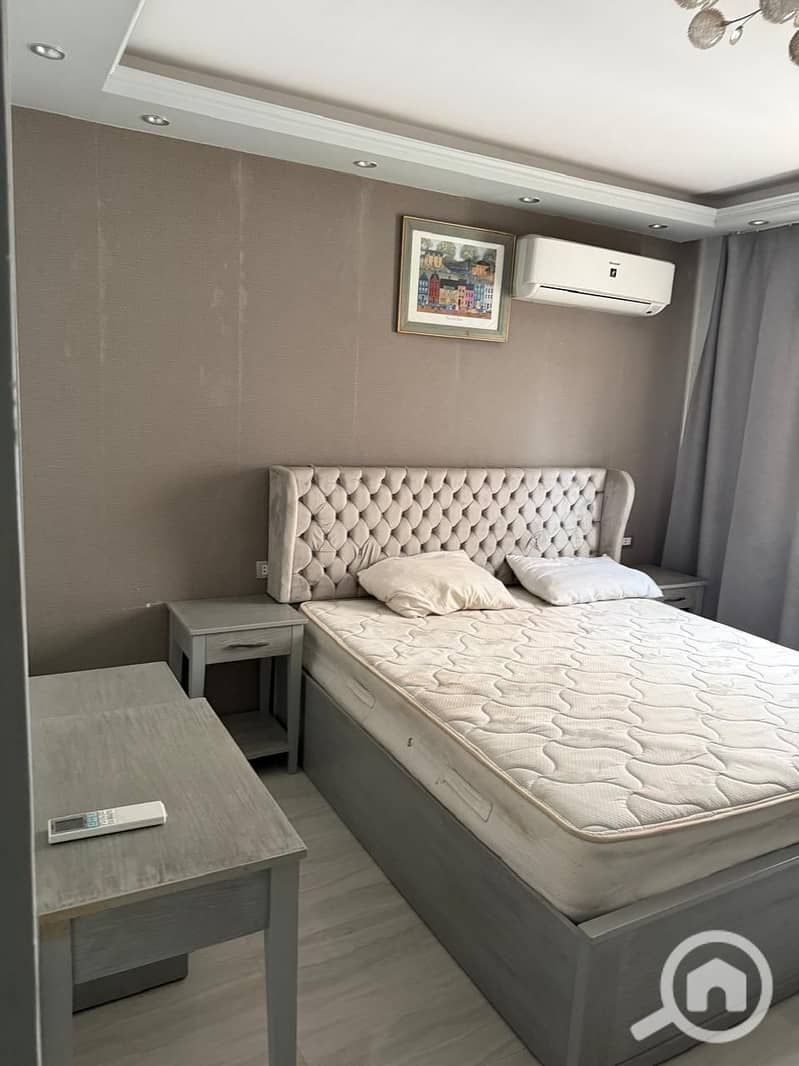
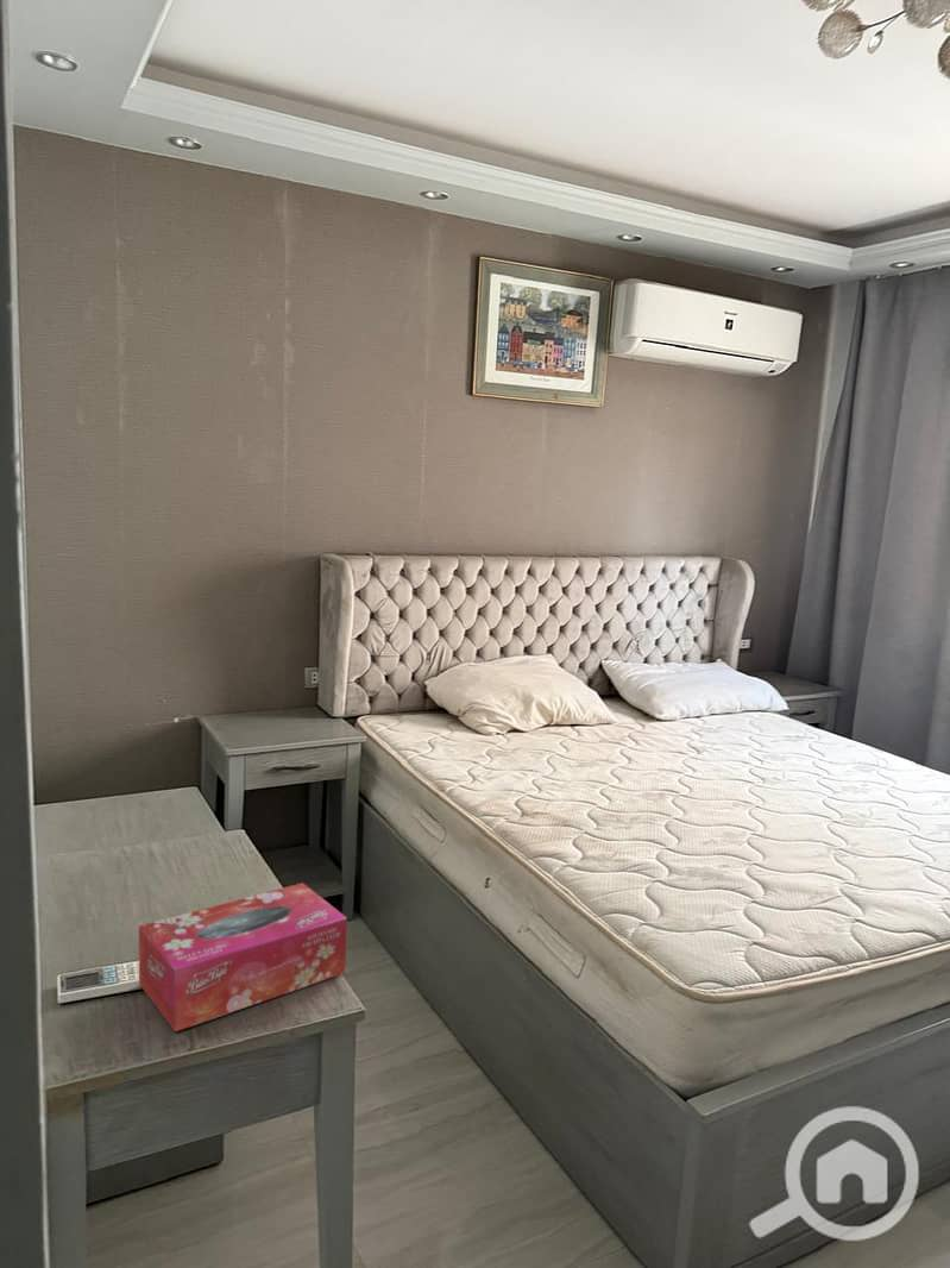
+ tissue box [138,881,348,1032]
